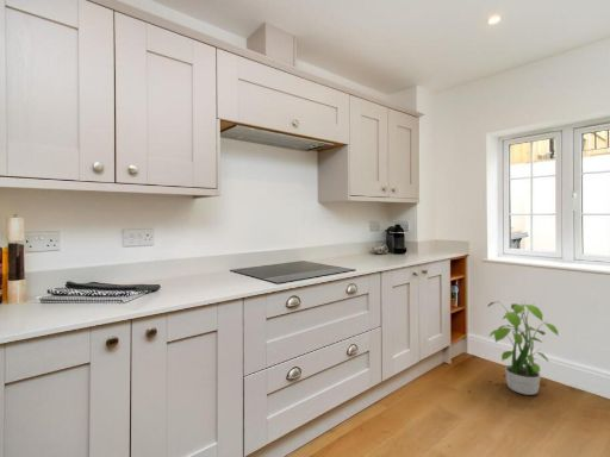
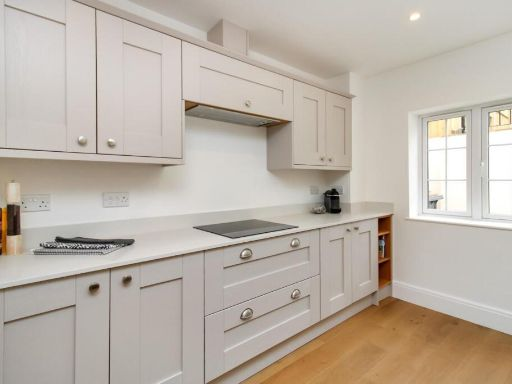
- potted plant [486,299,560,396]
